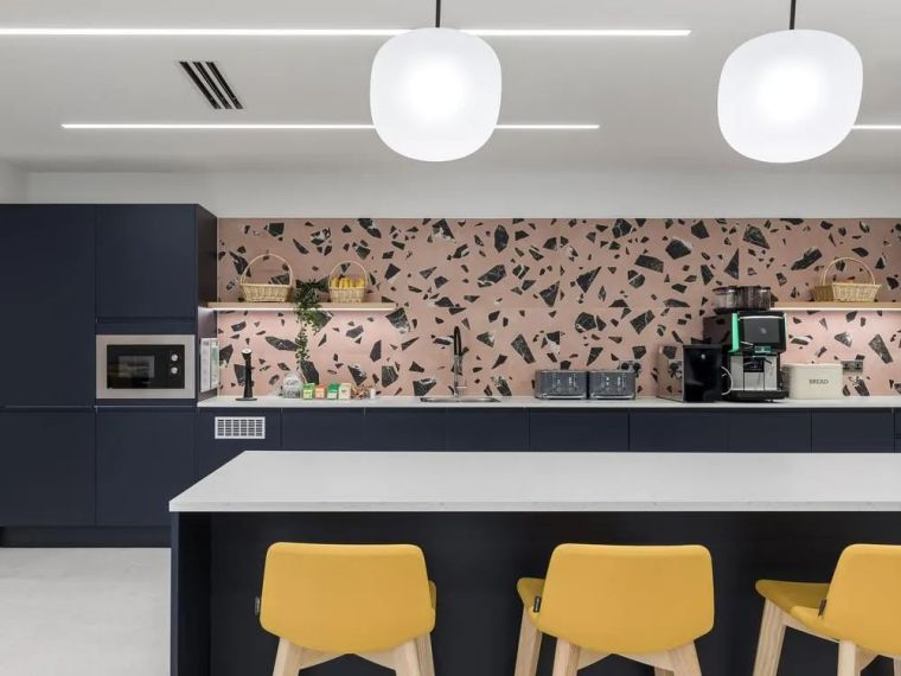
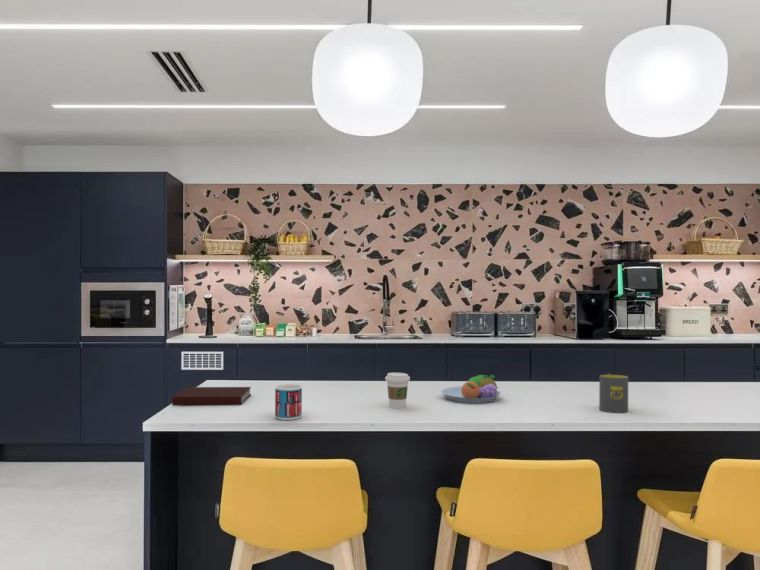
+ notebook [171,386,252,406]
+ coffee cup [384,372,411,410]
+ mug [274,383,303,421]
+ fruit bowl [440,374,502,404]
+ mug [598,373,629,413]
